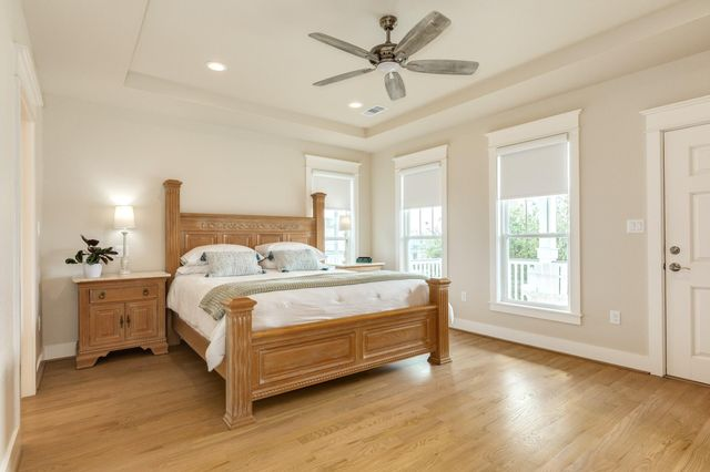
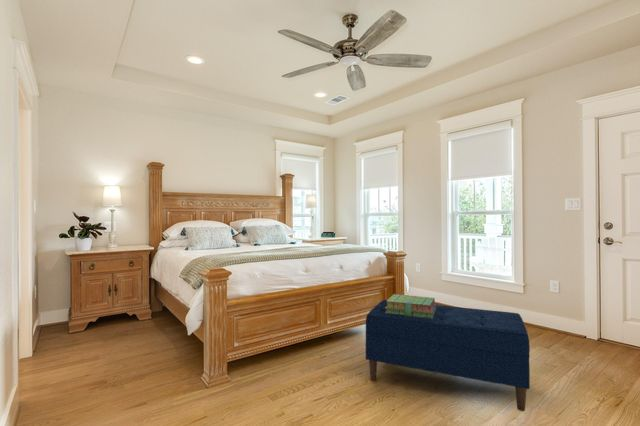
+ bench [364,299,531,412]
+ stack of books [385,293,437,319]
